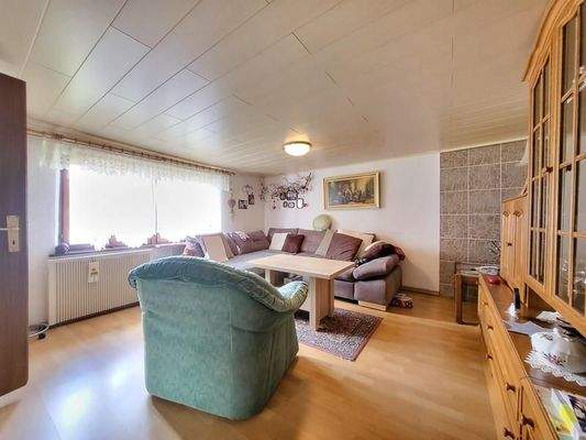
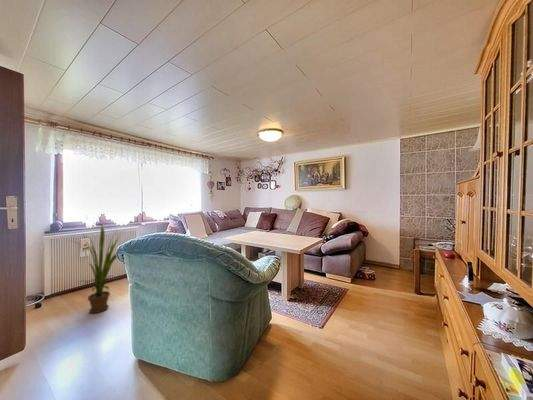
+ house plant [69,224,123,314]
